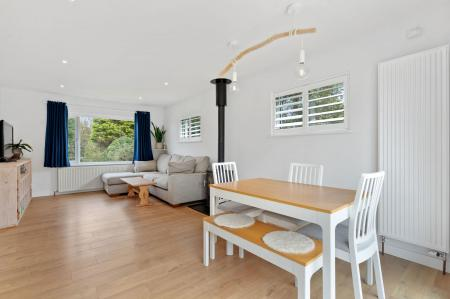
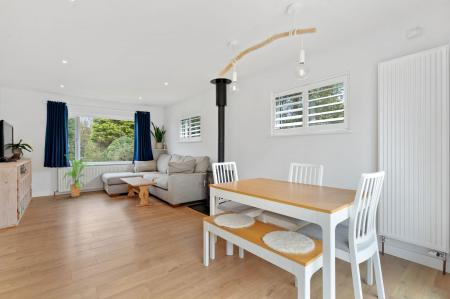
+ house plant [62,154,94,198]
